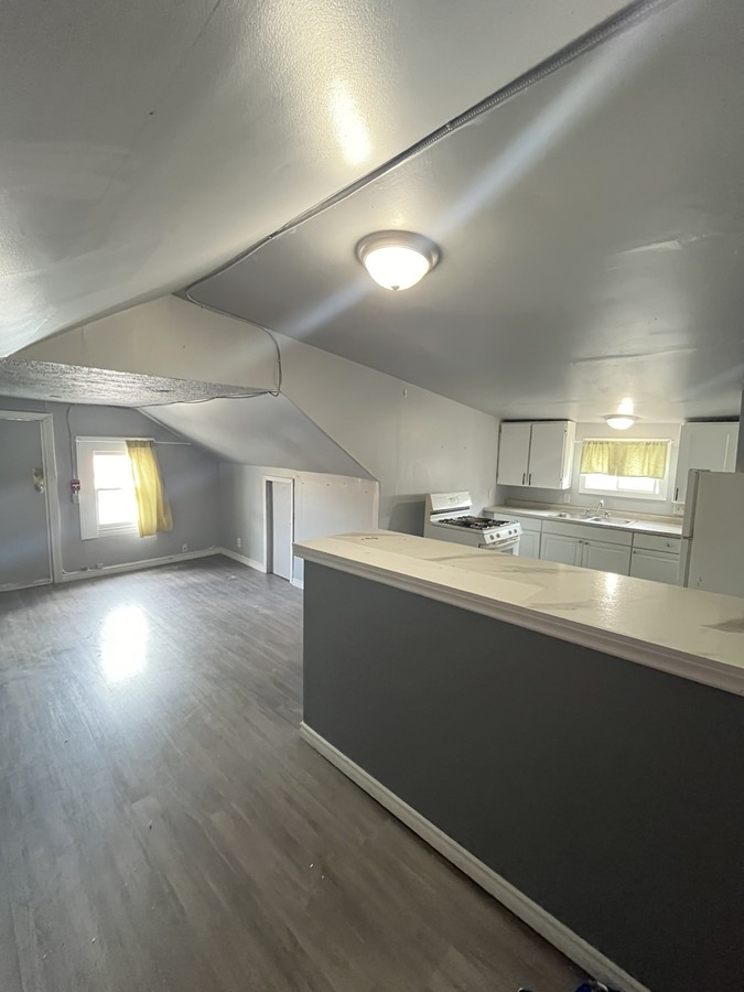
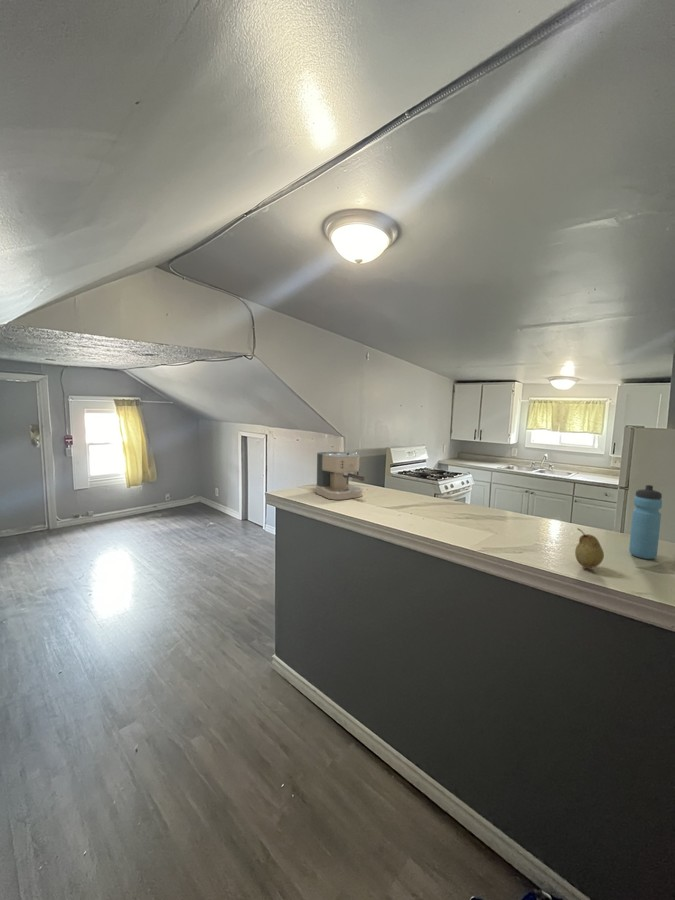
+ coffee maker [315,450,366,501]
+ water bottle [628,484,663,560]
+ fruit [574,528,605,569]
